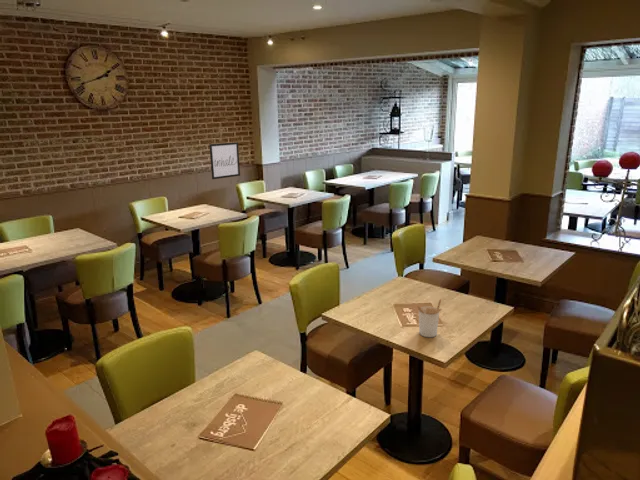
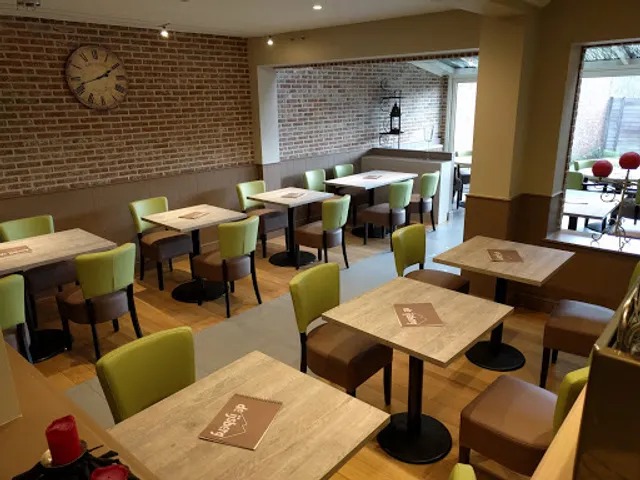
- utensil holder [415,298,443,338]
- wall art [208,141,241,180]
